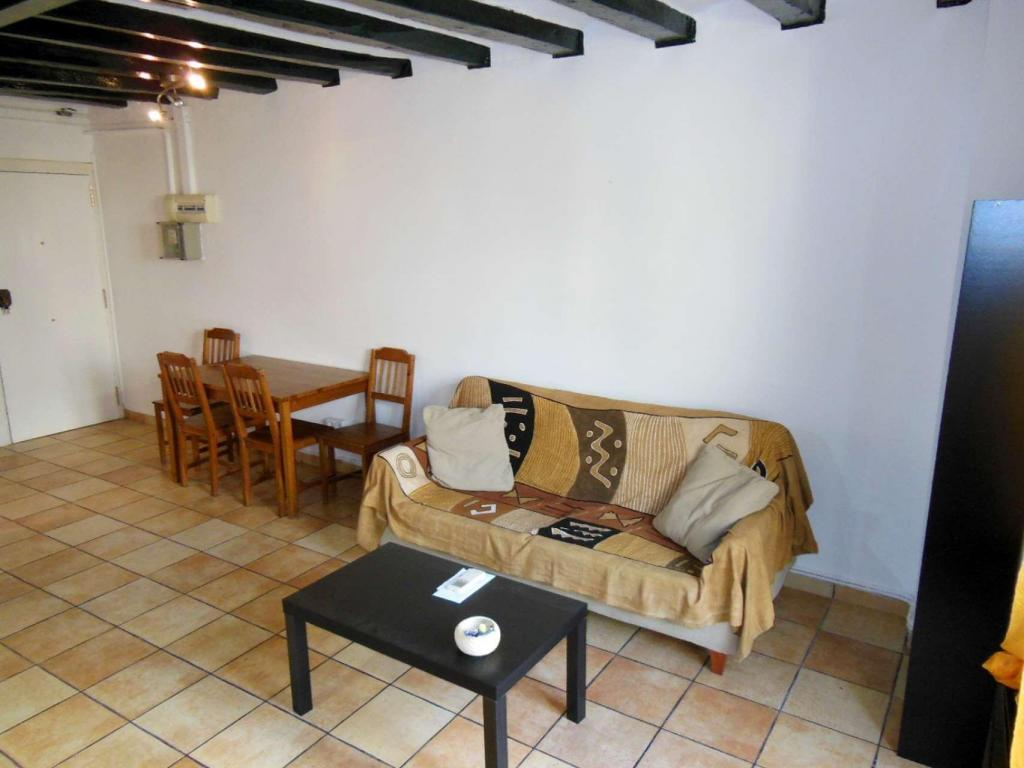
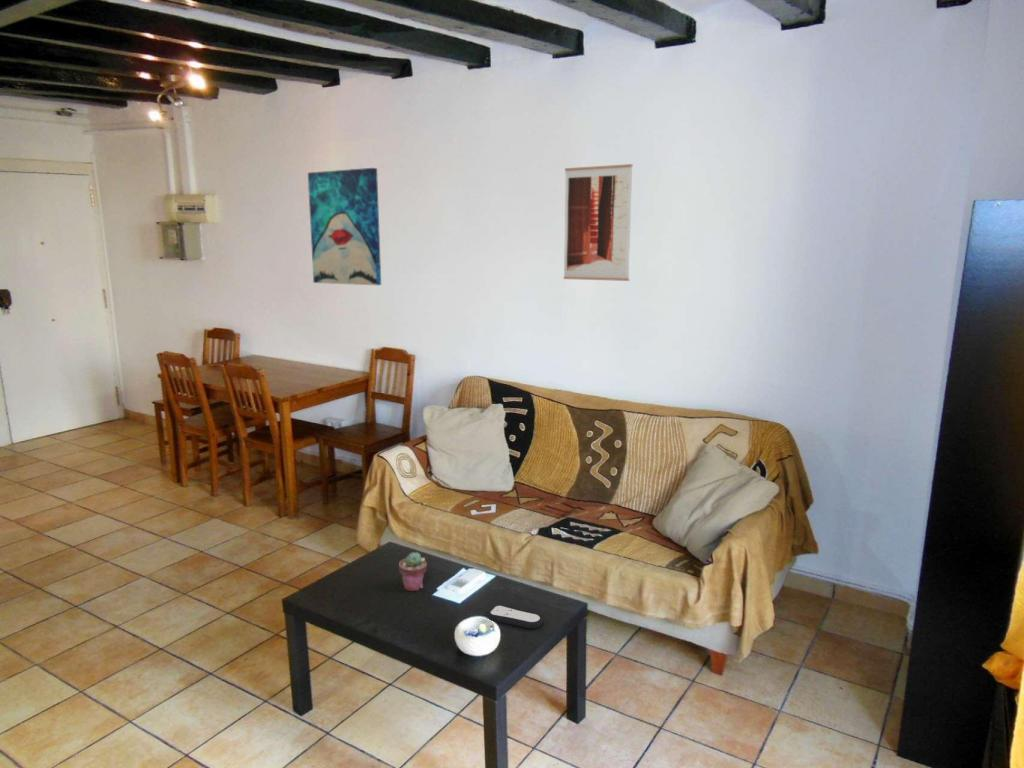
+ wall art [307,167,382,286]
+ remote control [486,604,544,630]
+ wall art [563,163,634,282]
+ potted succulent [398,551,428,592]
